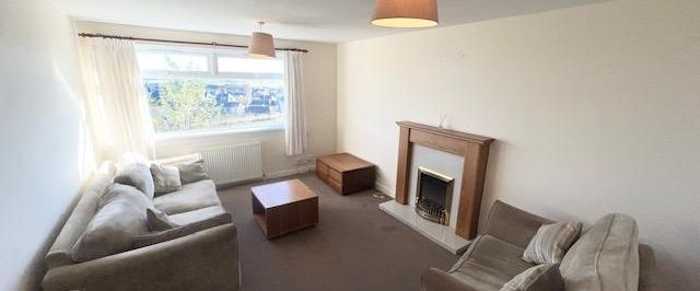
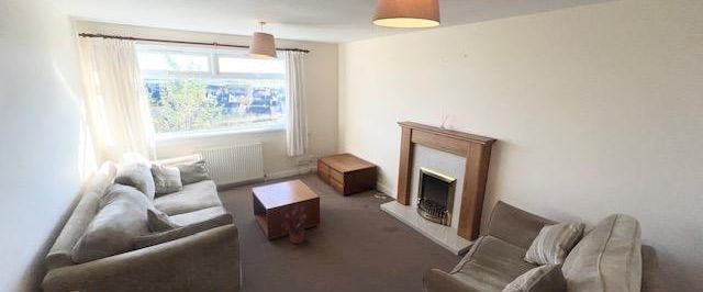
+ potted plant [281,204,310,249]
